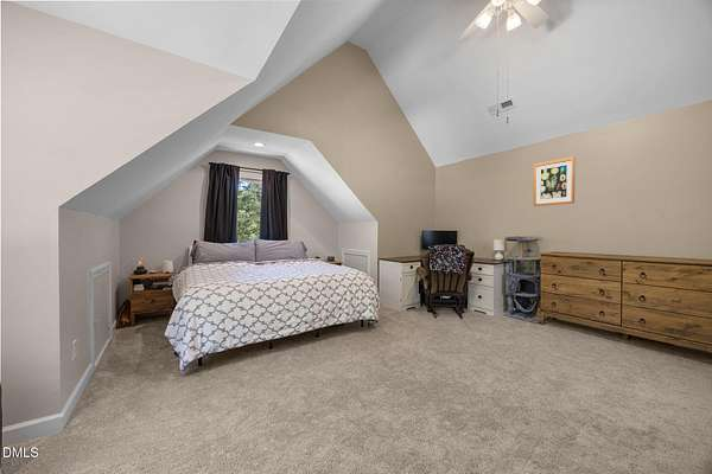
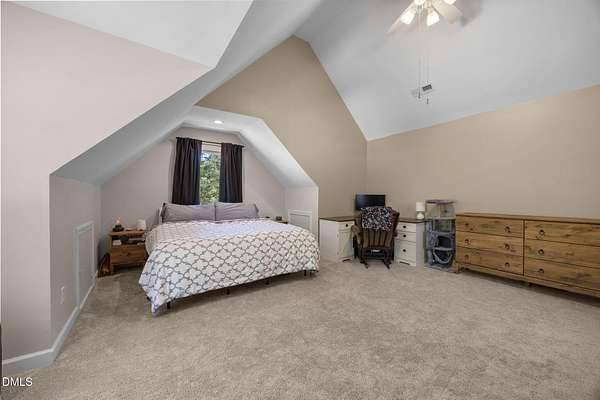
- wall art [533,155,576,207]
